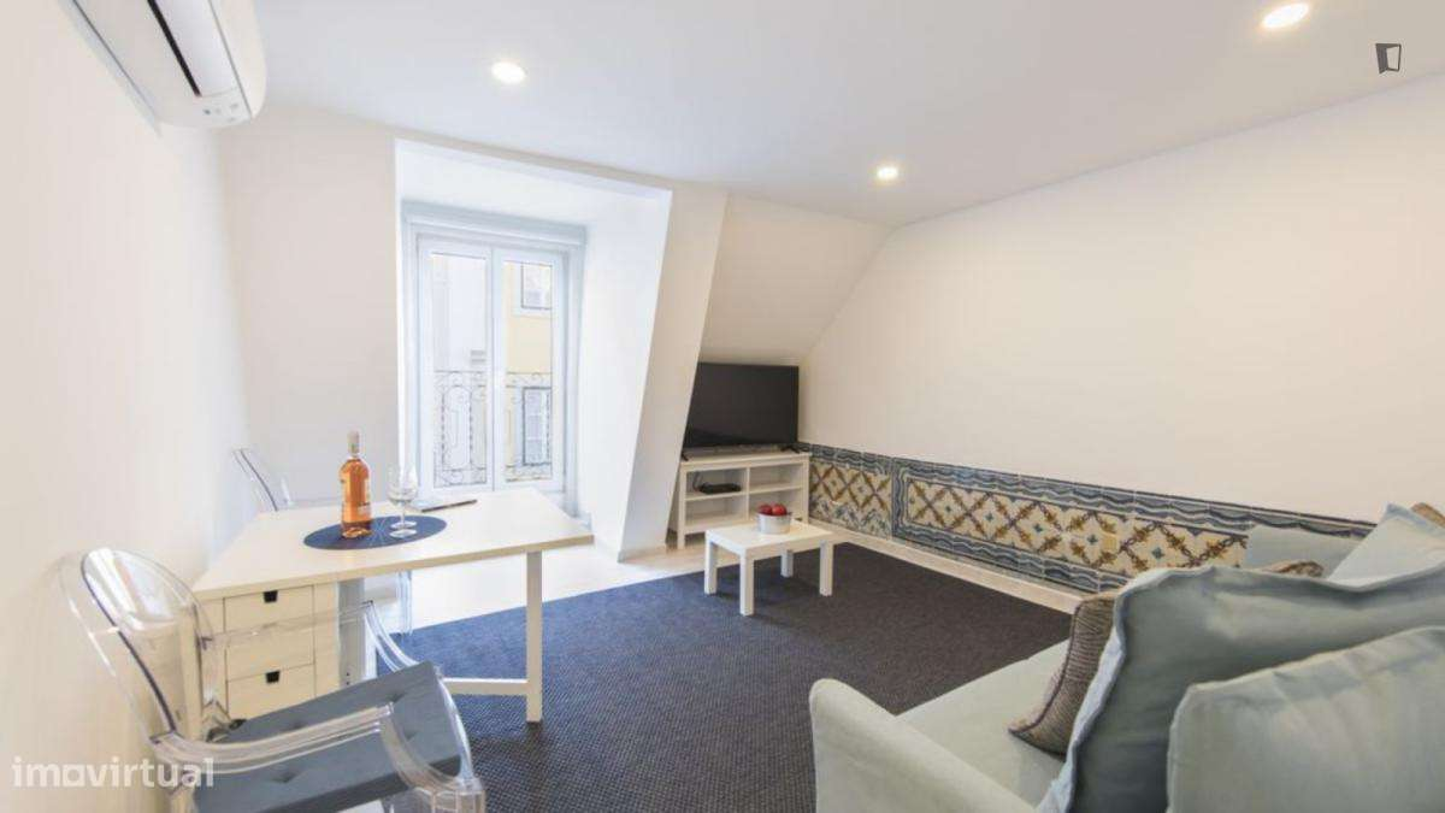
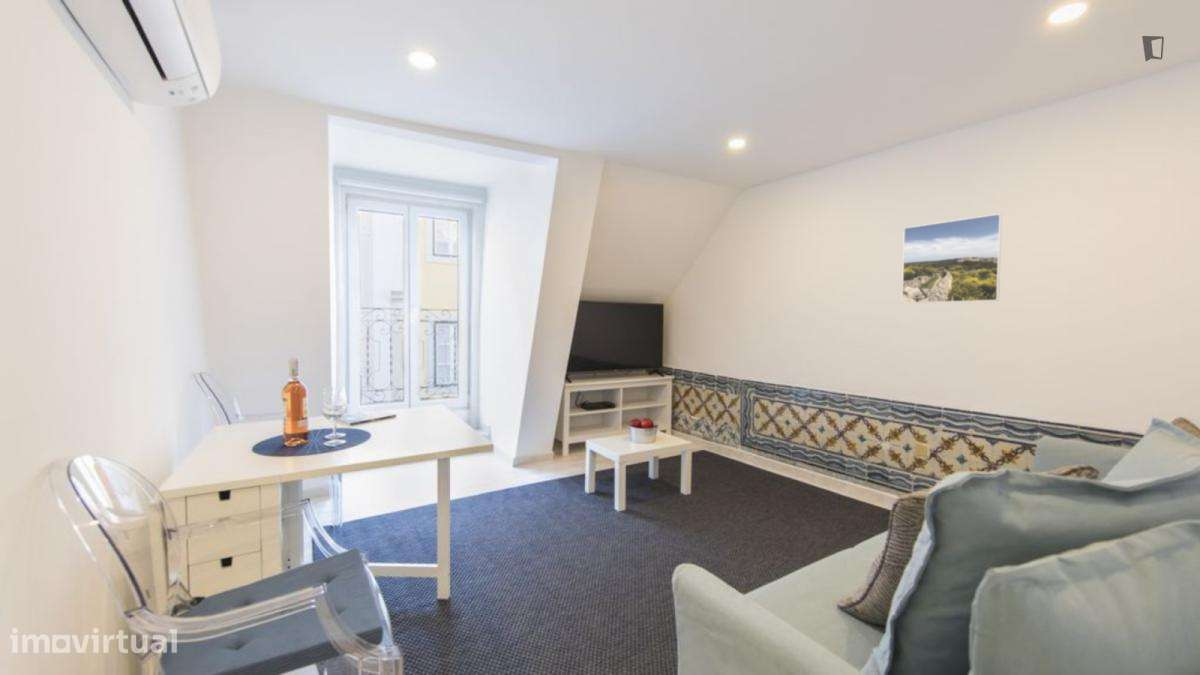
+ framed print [901,213,1003,304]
